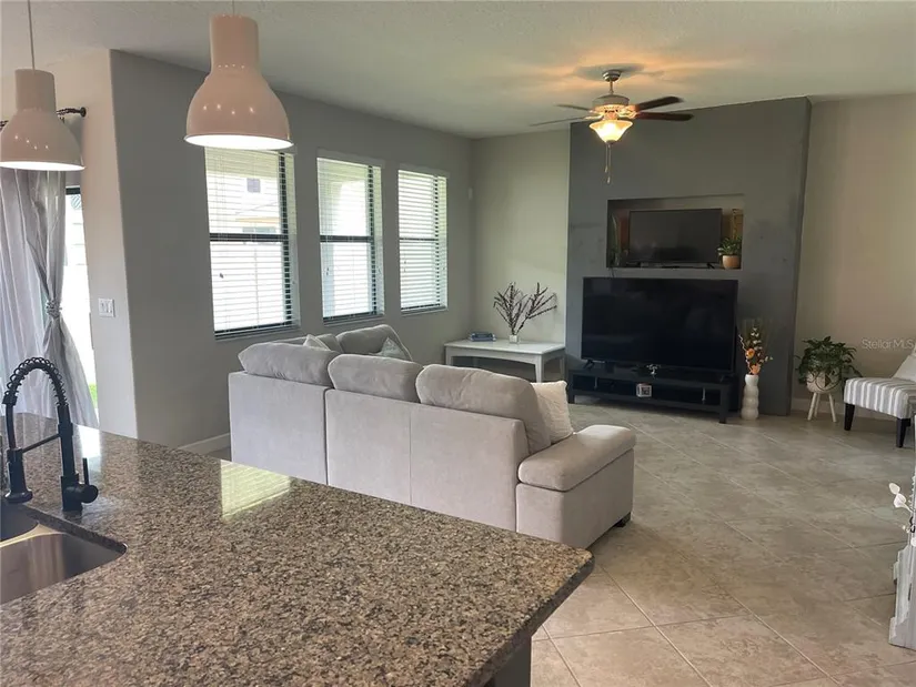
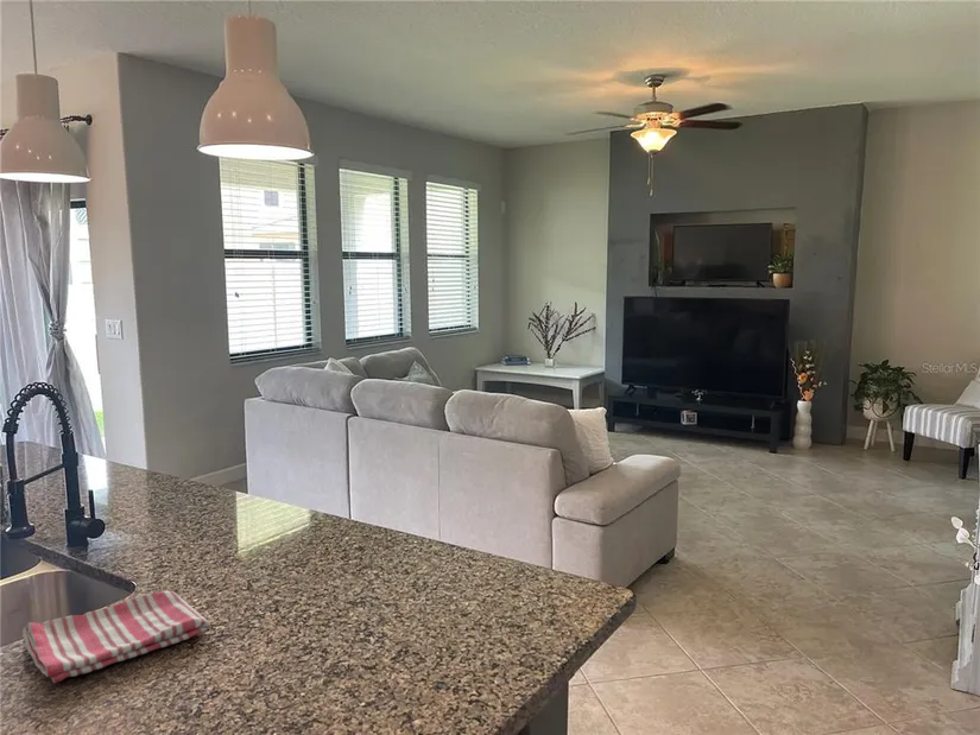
+ dish towel [21,589,211,684]
